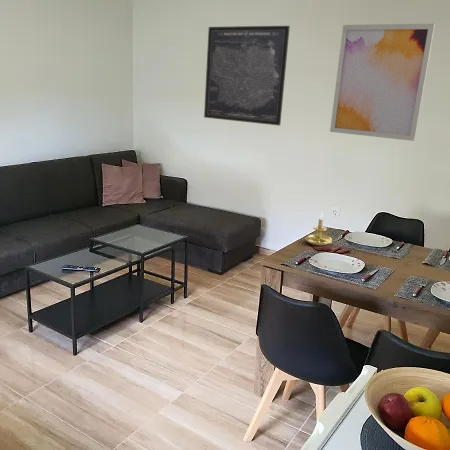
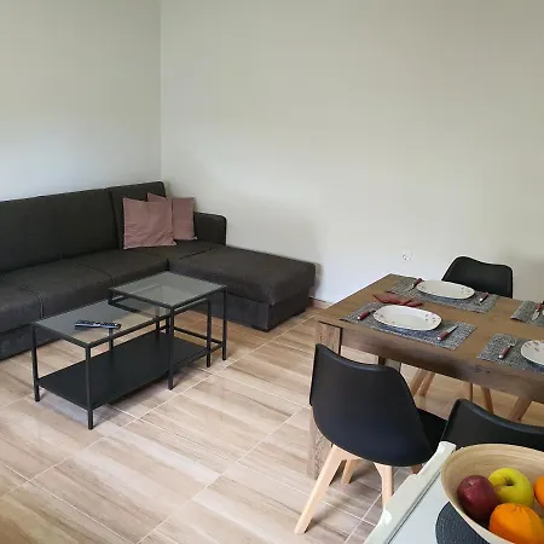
- candle holder [304,211,333,247]
- wall art [203,25,291,127]
- wall art [329,23,436,142]
